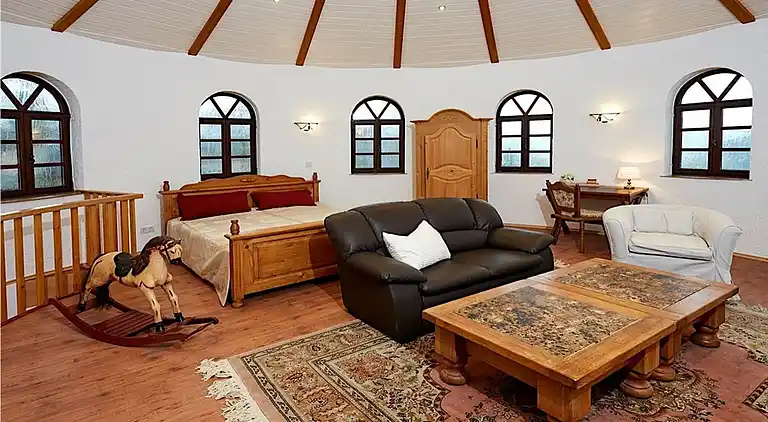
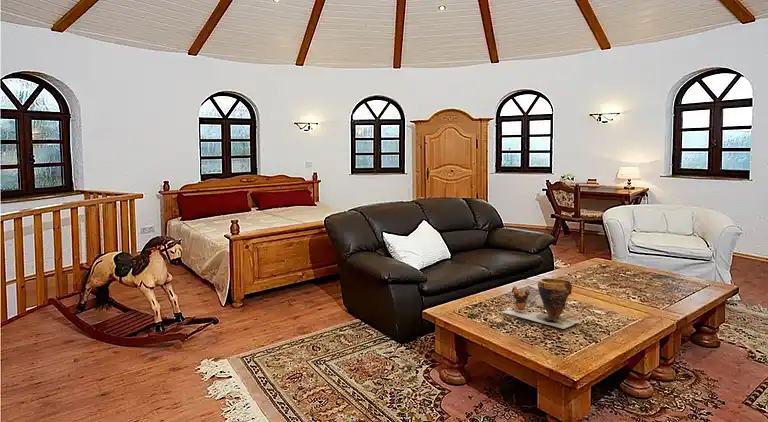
+ clay pot [501,277,581,330]
